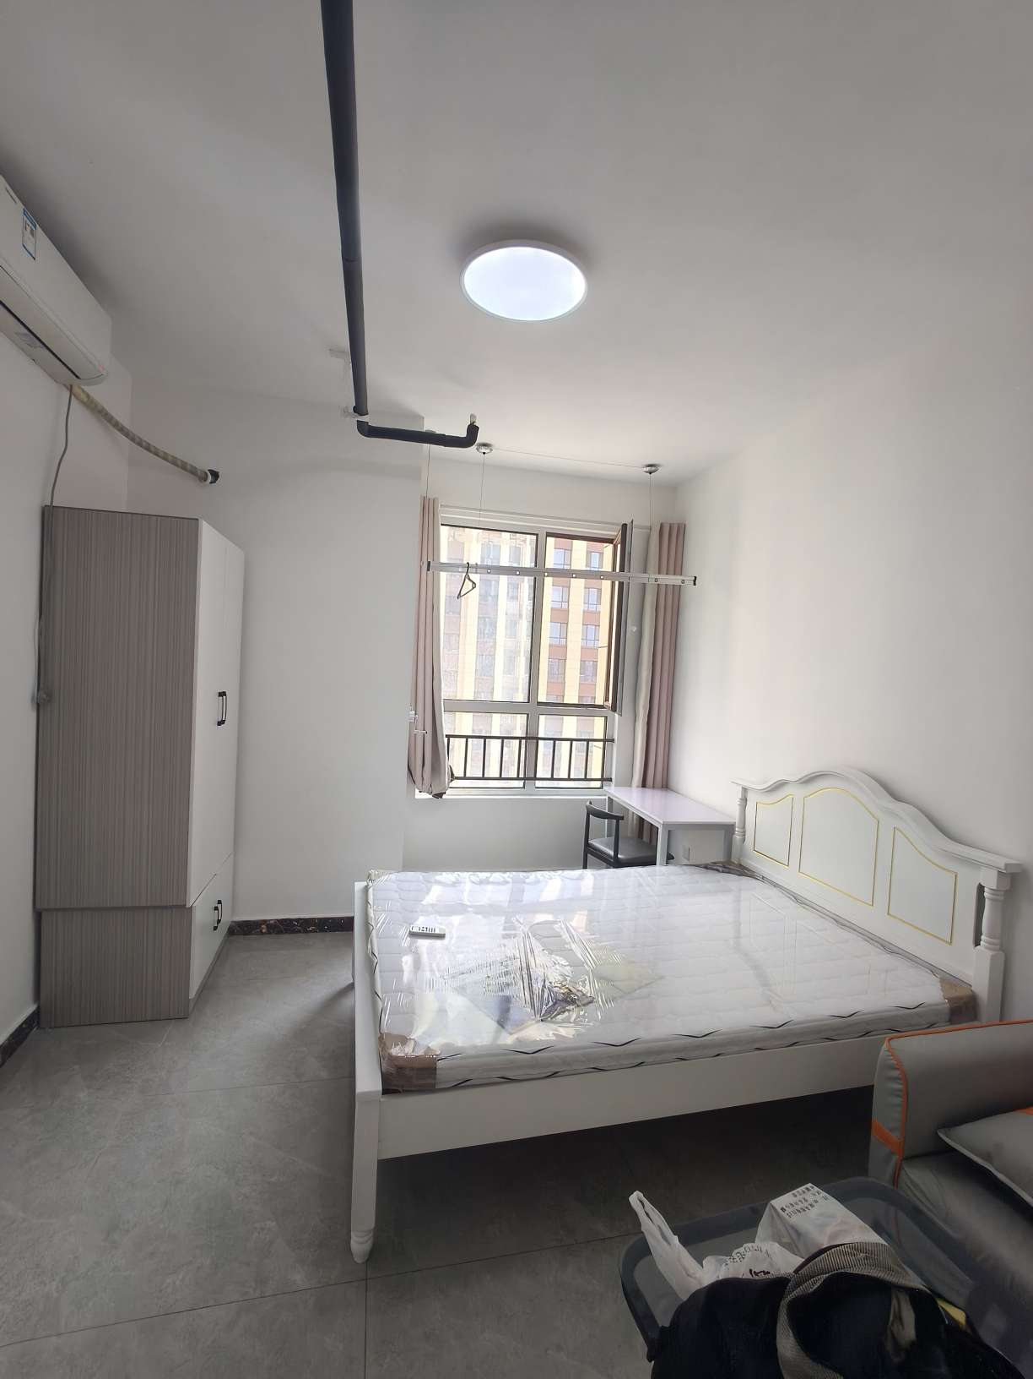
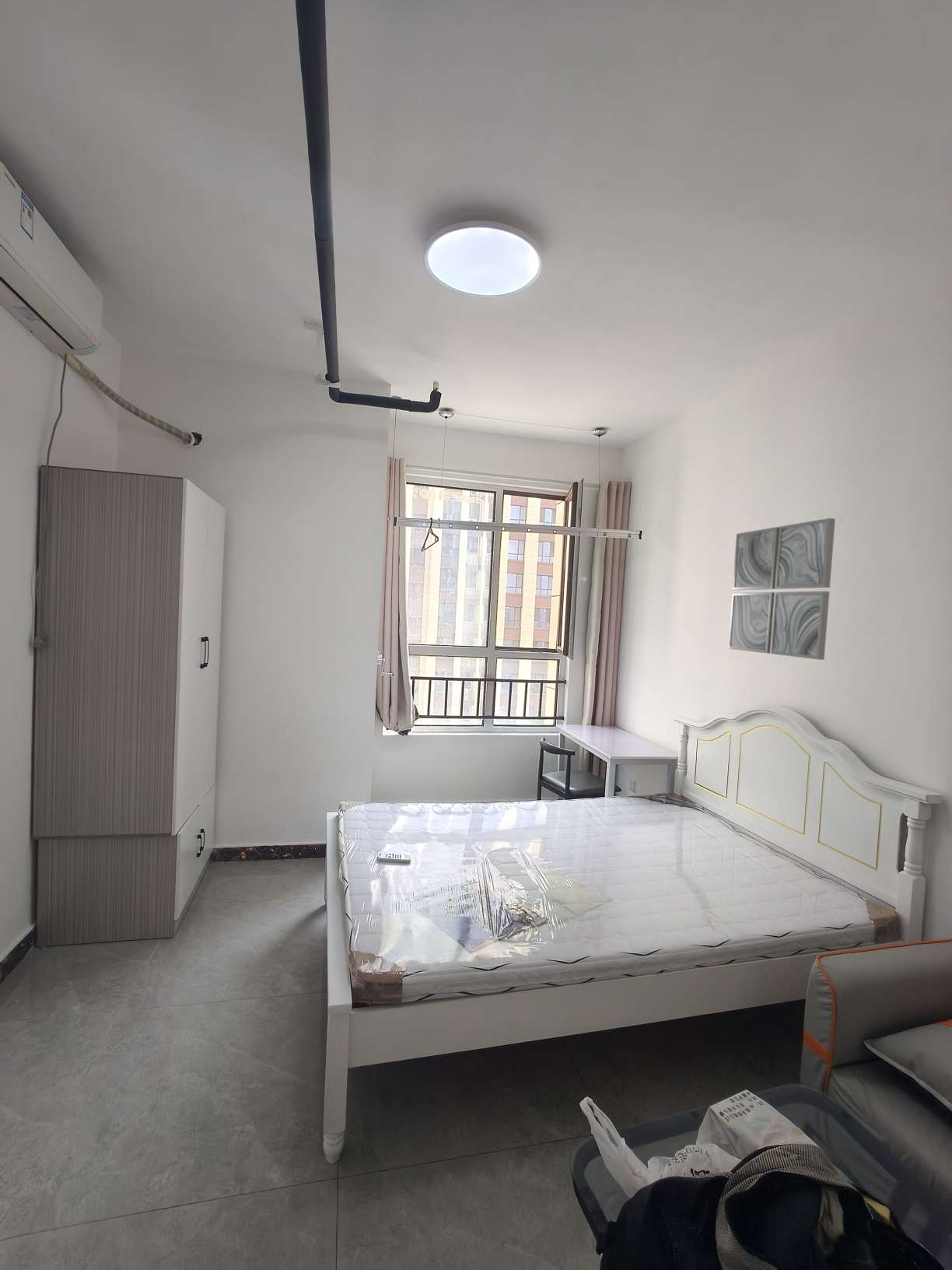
+ wall art [727,517,836,661]
